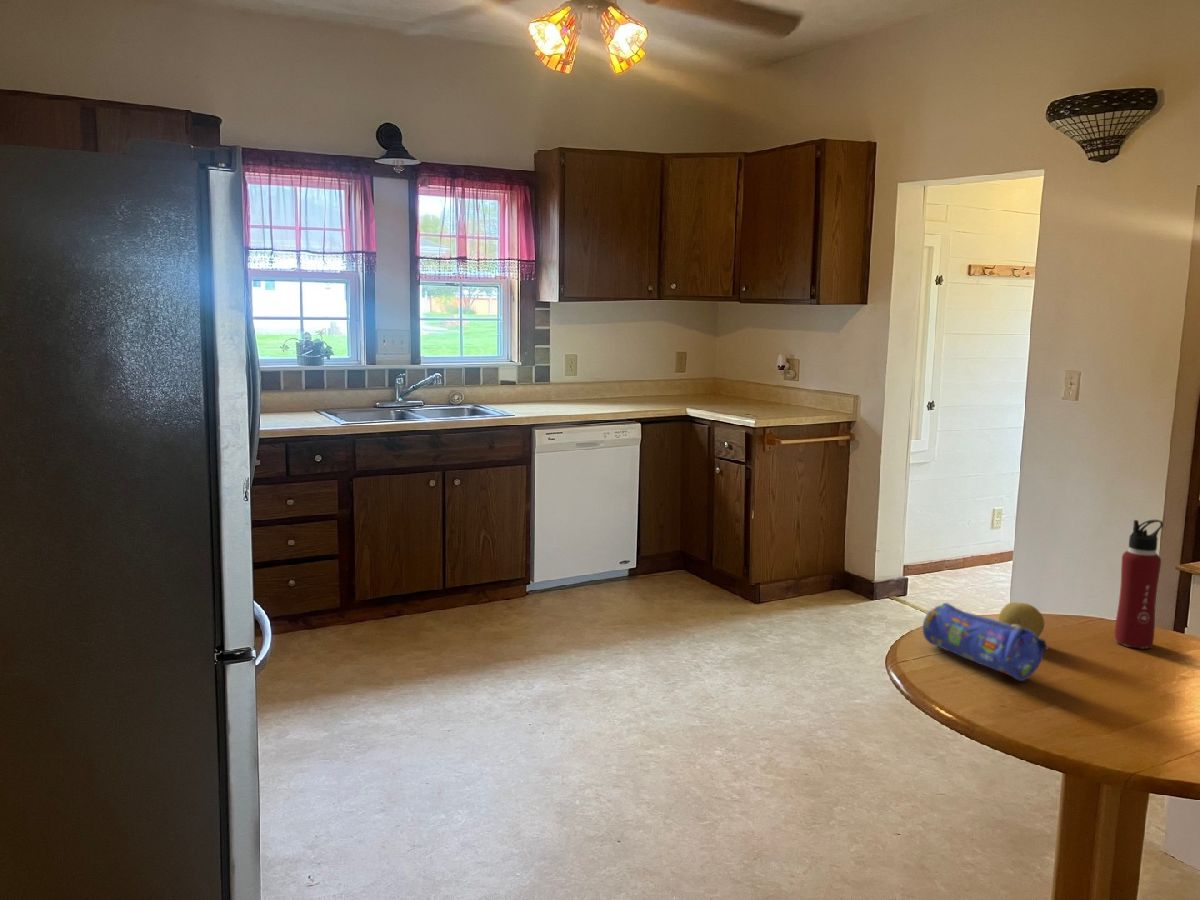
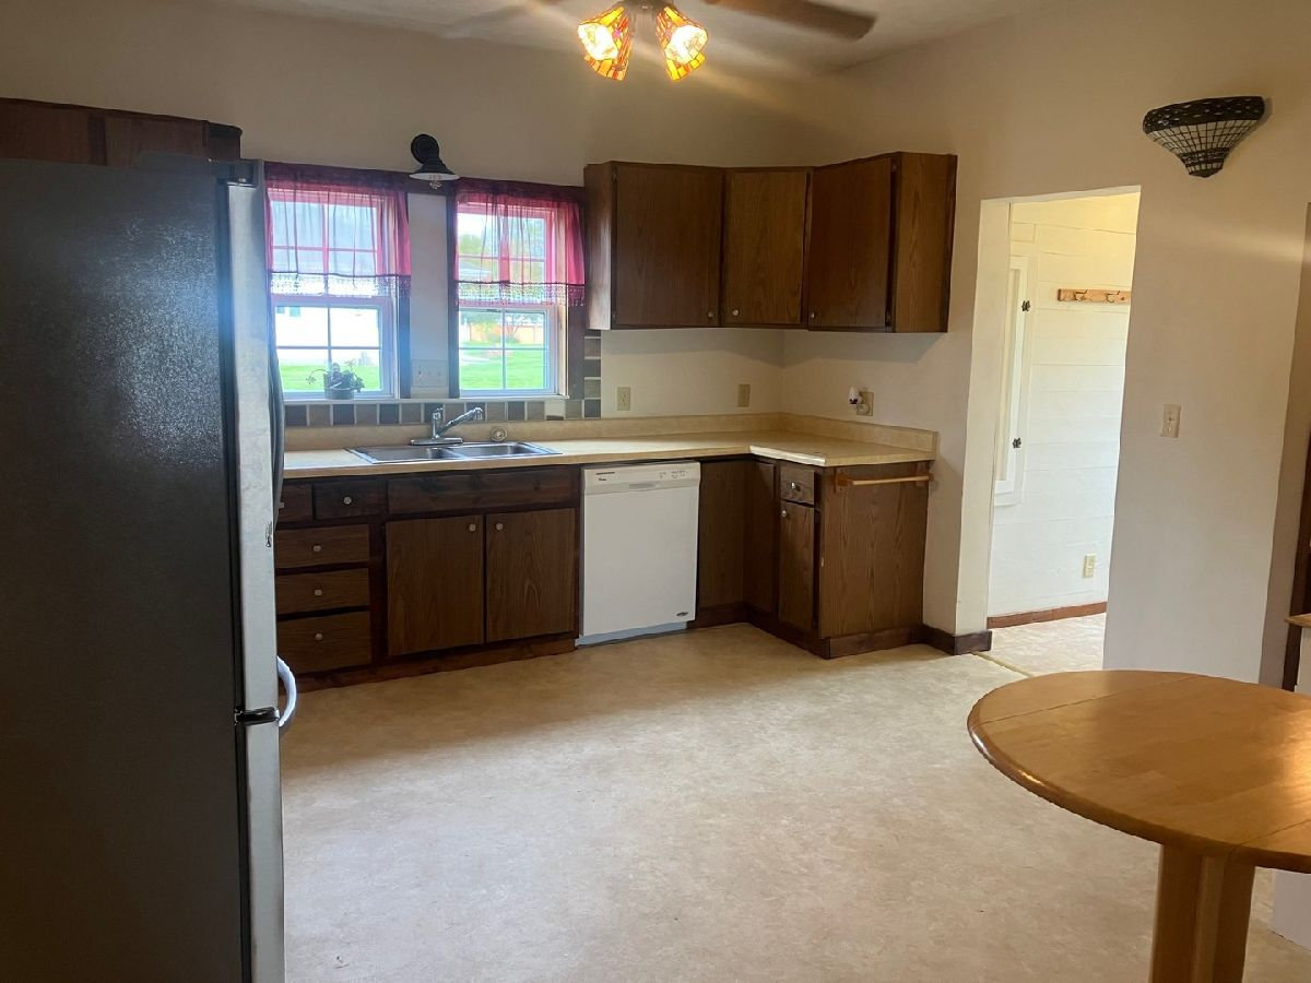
- fruit [998,602,1045,637]
- water bottle [1114,519,1164,649]
- pencil case [922,602,1050,682]
